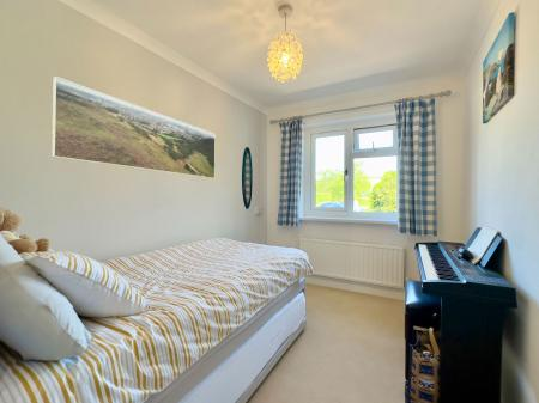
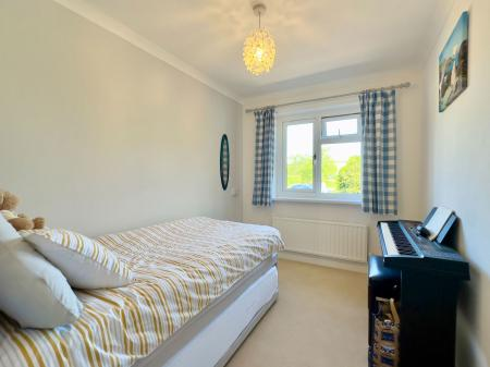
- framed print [50,75,217,179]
